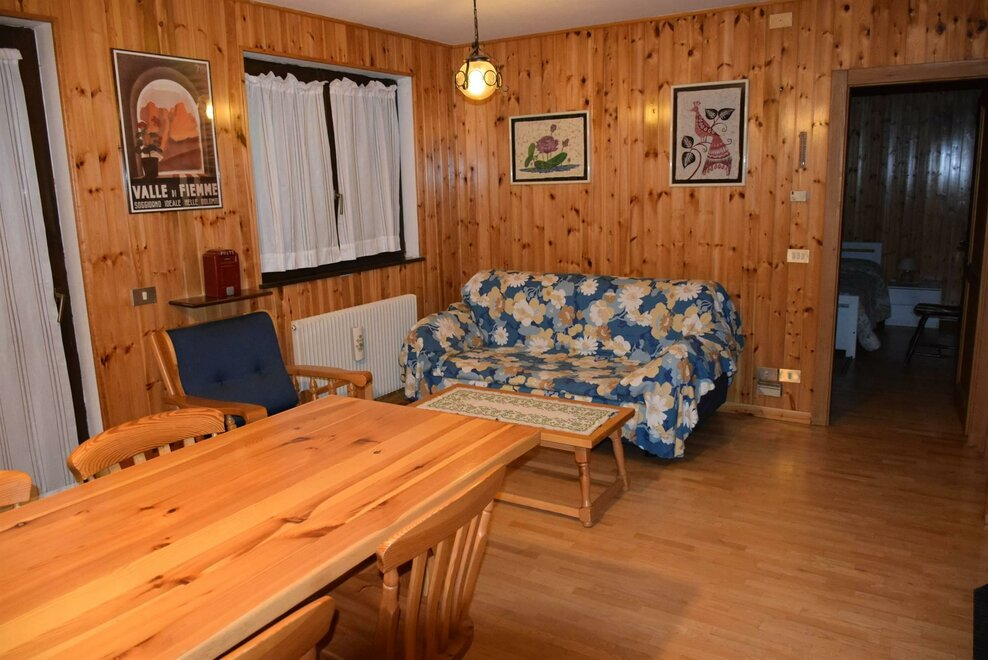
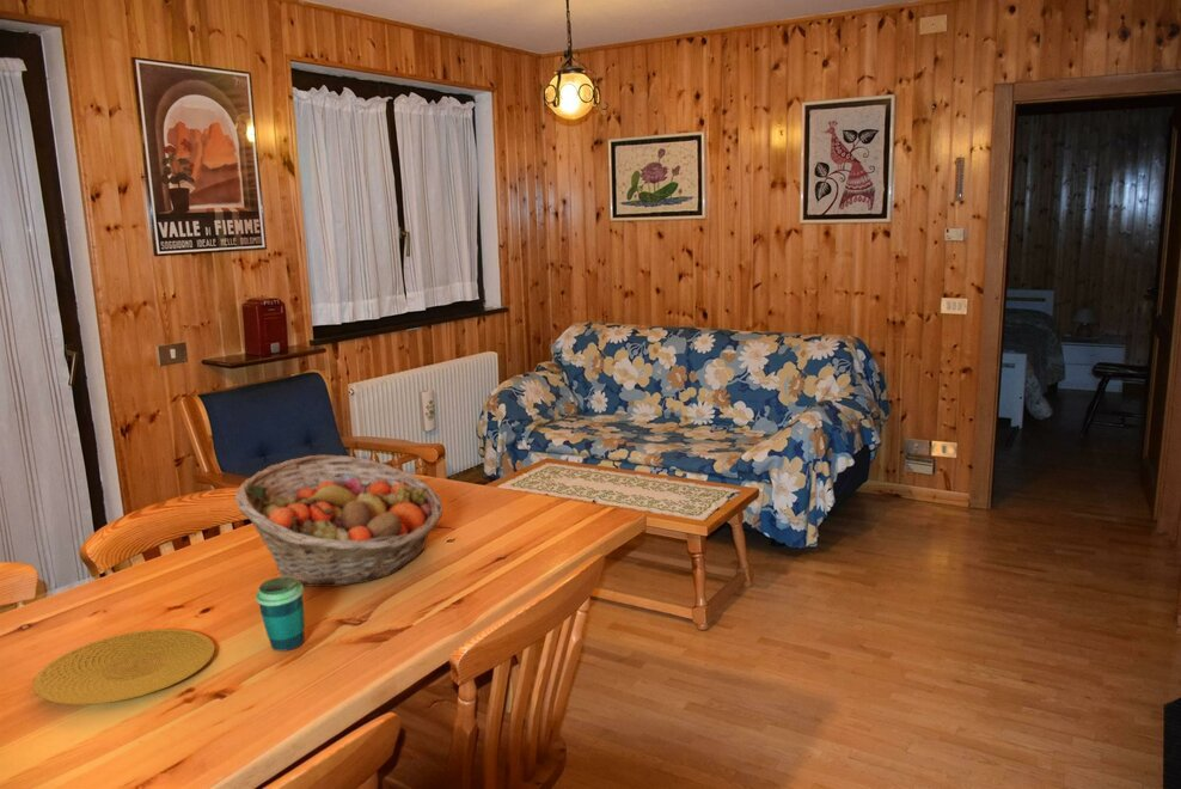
+ fruit basket [234,454,443,588]
+ cup [255,576,306,653]
+ plate [32,628,215,705]
